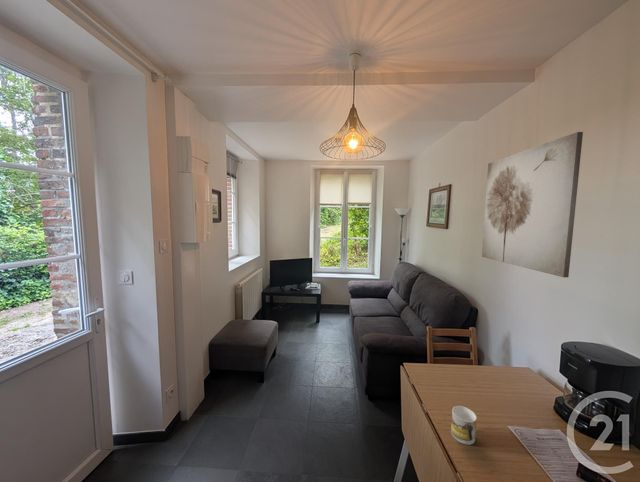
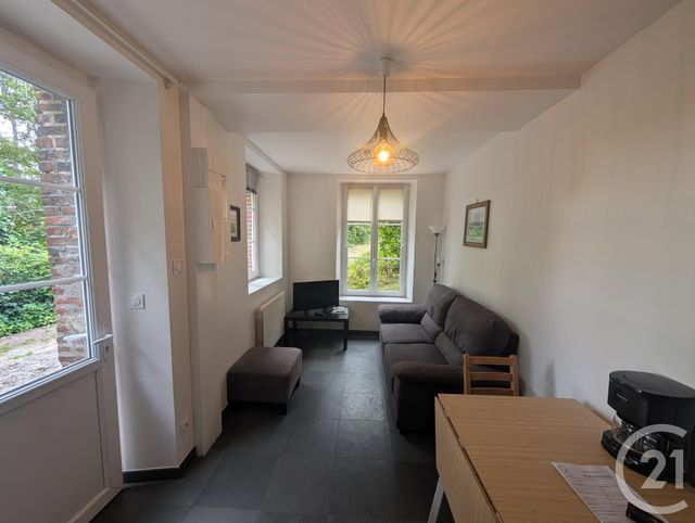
- mug [450,405,478,446]
- wall art [481,131,584,278]
